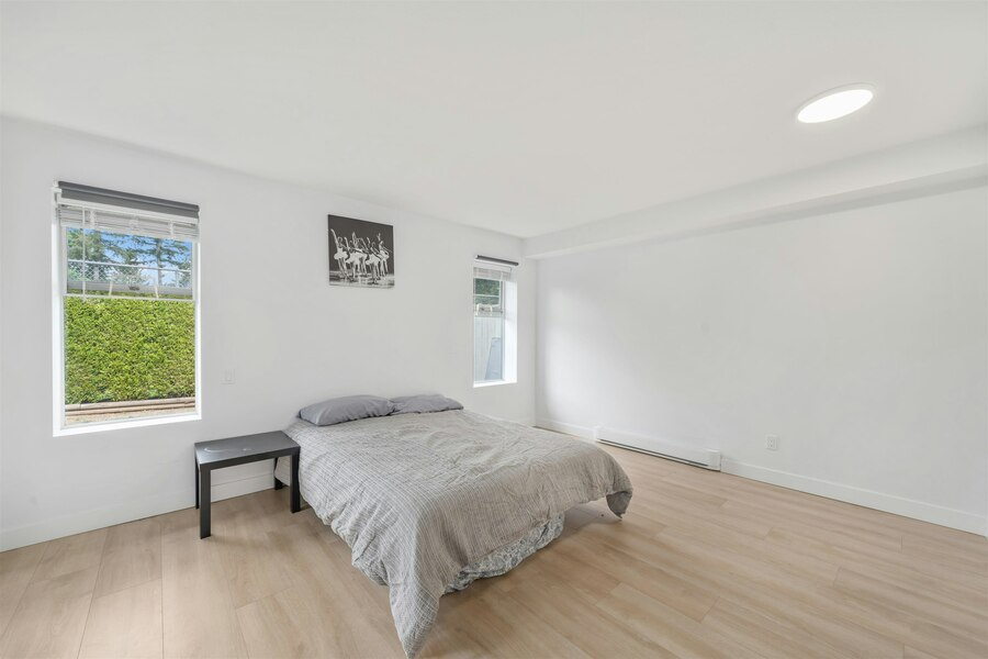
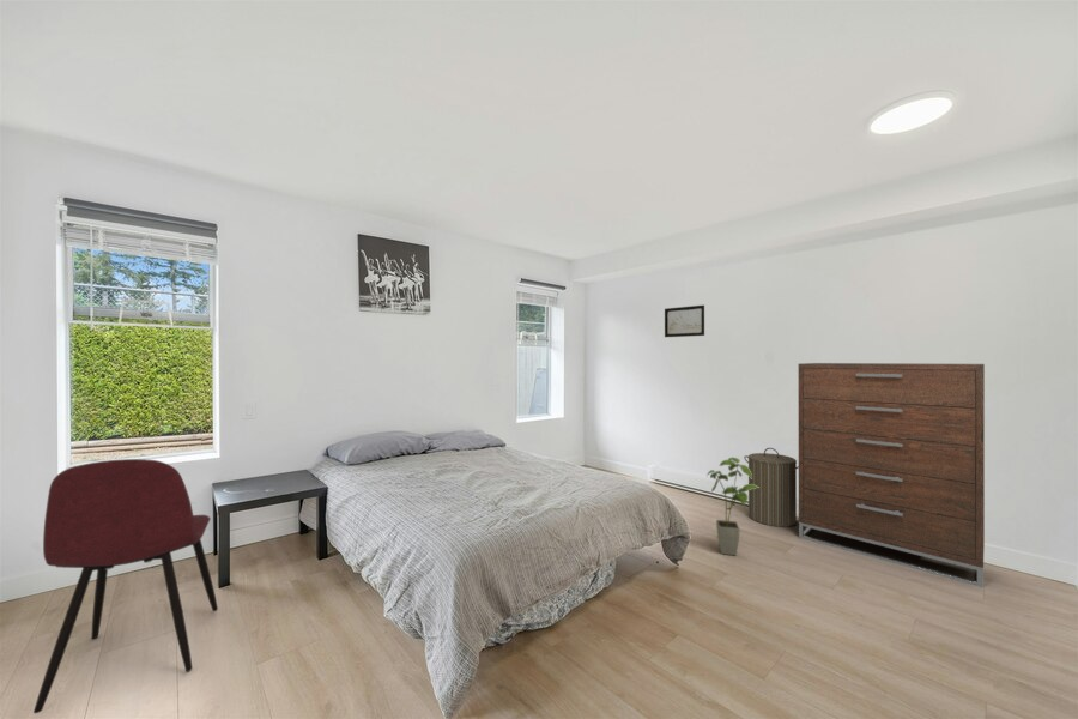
+ laundry hamper [743,447,799,528]
+ wall art [664,304,705,338]
+ house plant [705,457,759,556]
+ dining chair [32,458,219,714]
+ dresser [798,362,986,588]
